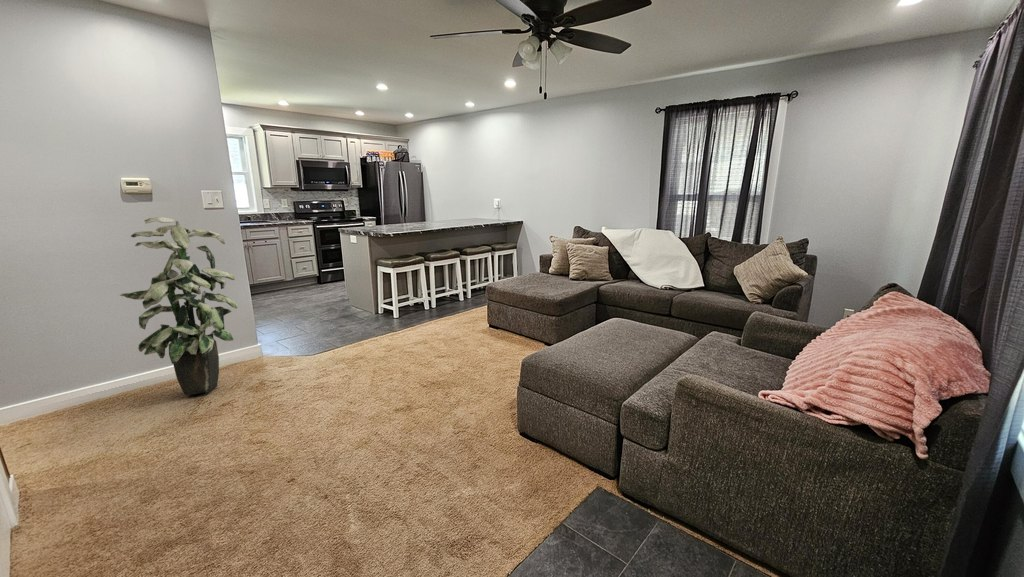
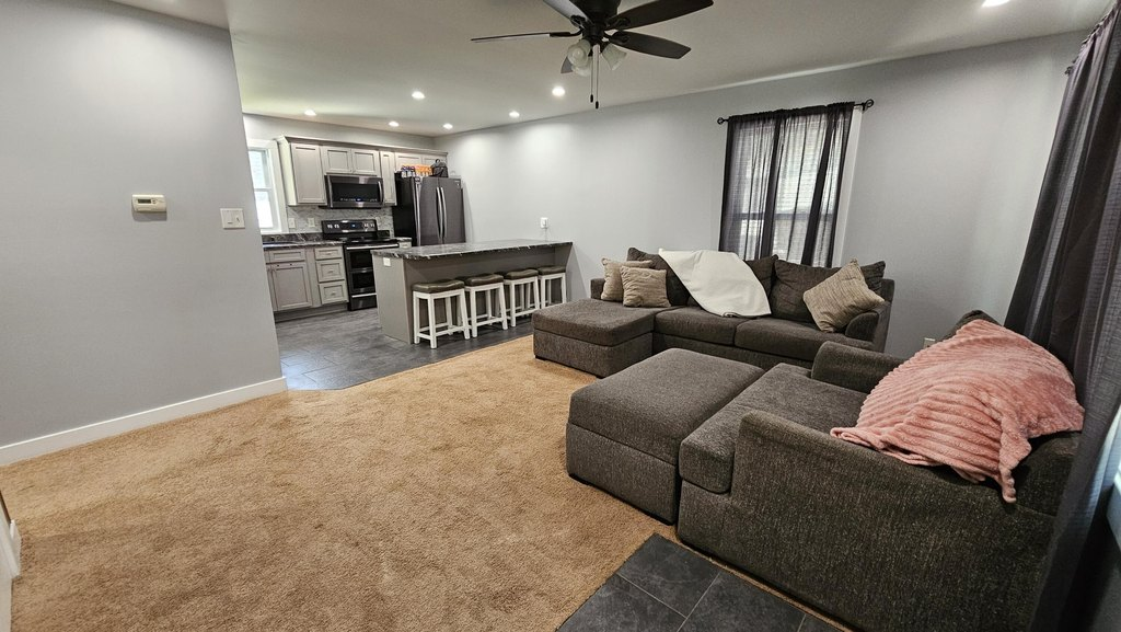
- indoor plant [119,216,238,396]
